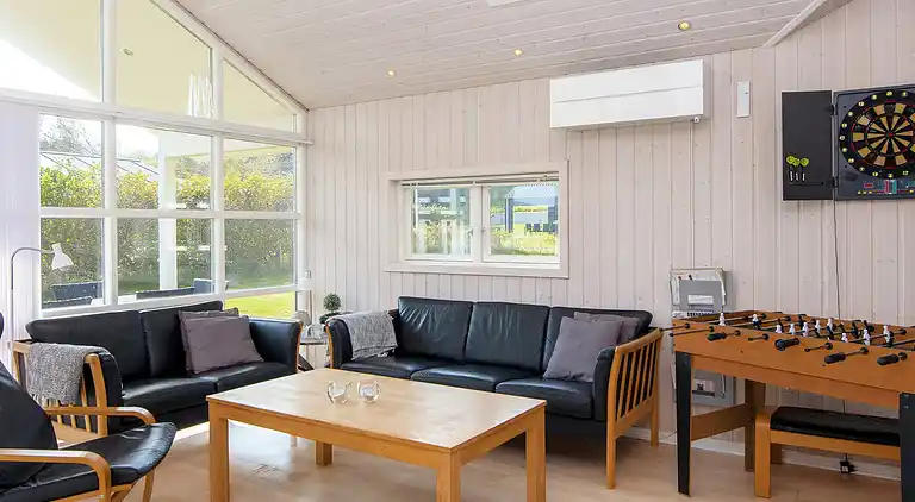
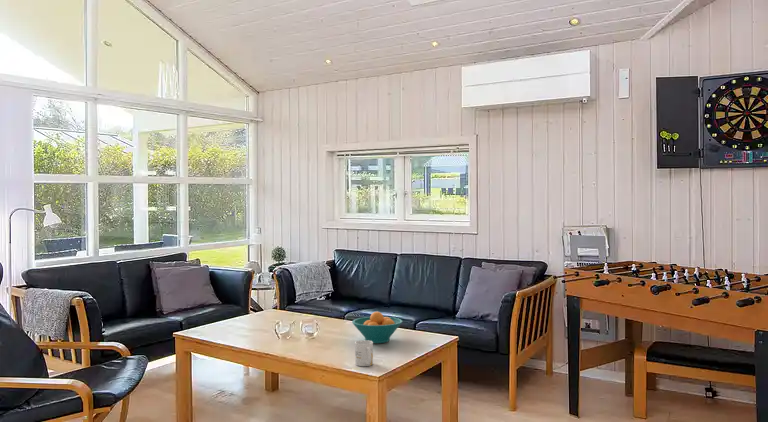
+ mug [354,339,374,367]
+ fruit bowl [351,311,404,344]
